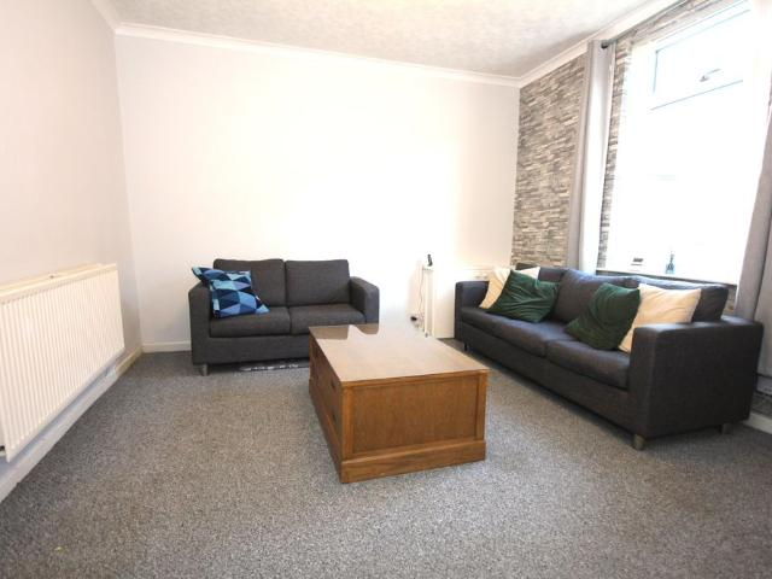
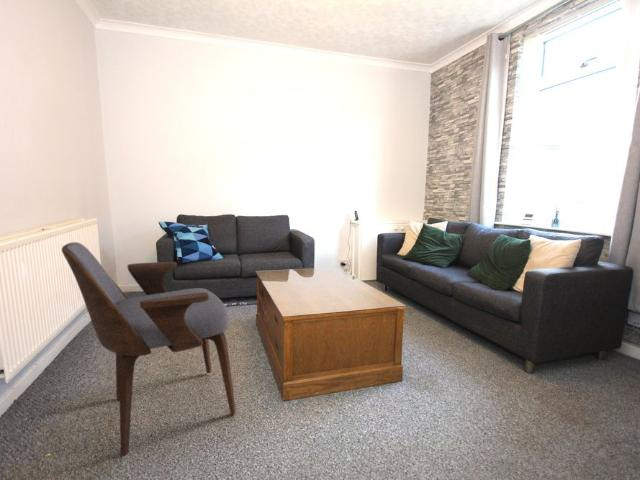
+ armchair [61,241,237,457]
